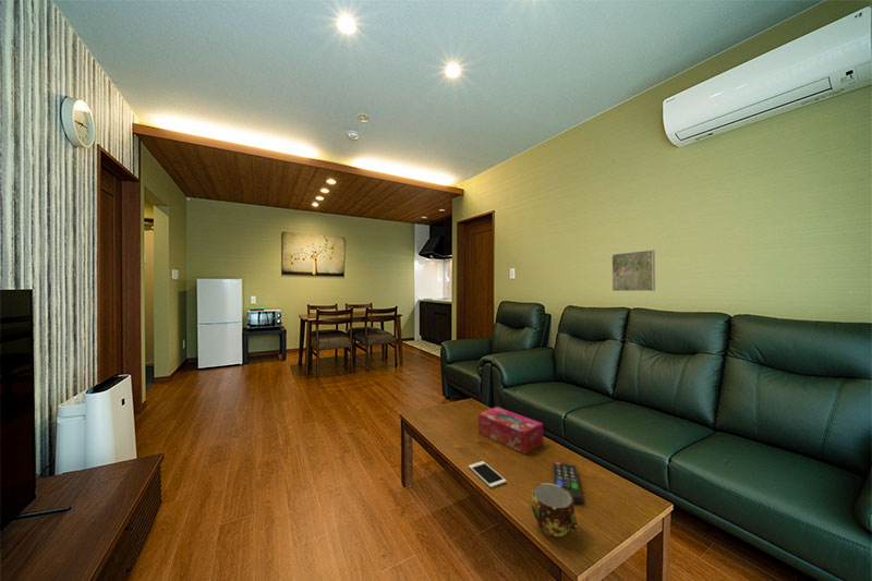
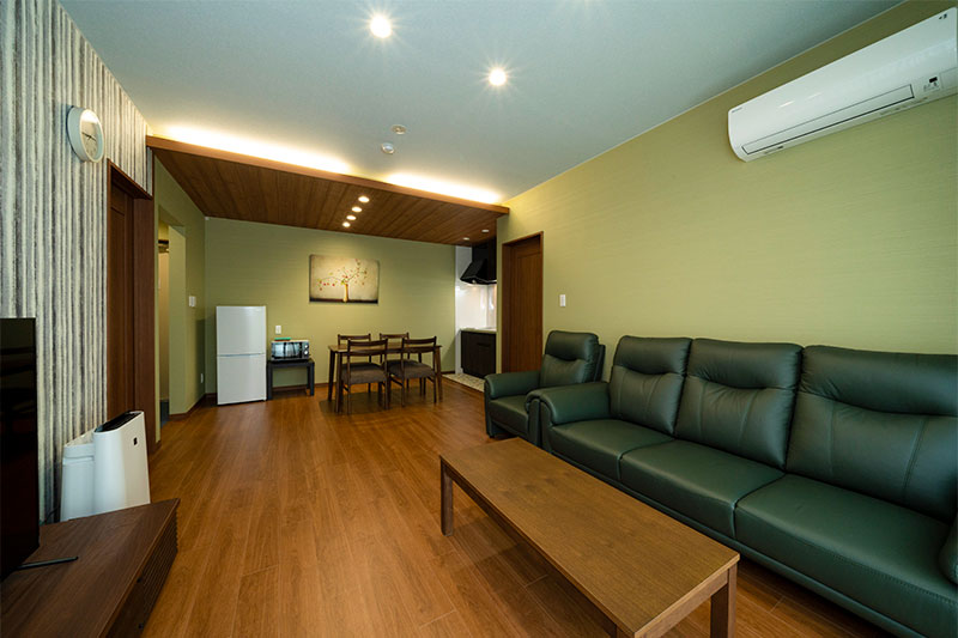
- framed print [610,249,656,292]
- cell phone [468,460,508,488]
- tissue box [477,406,544,456]
- remote control [552,461,583,505]
- cup [531,482,578,537]
